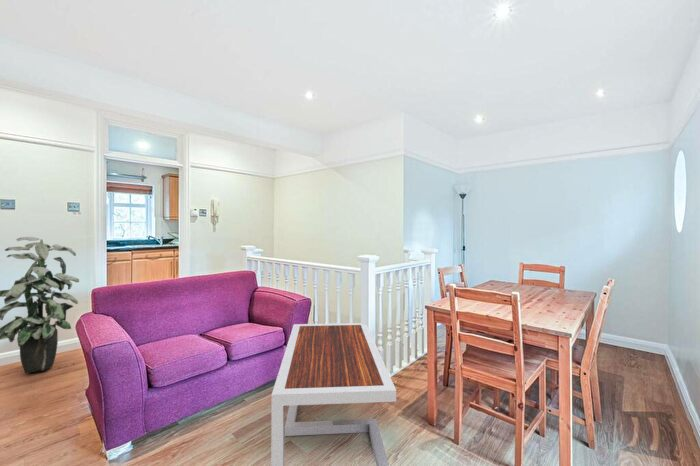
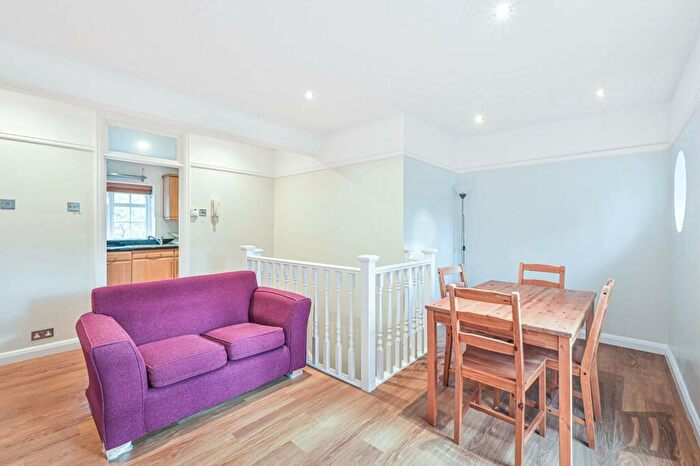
- indoor plant [0,236,80,374]
- coffee table [270,322,397,466]
